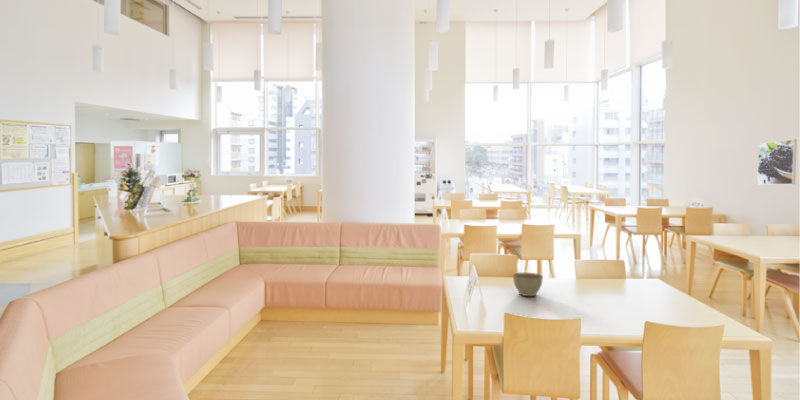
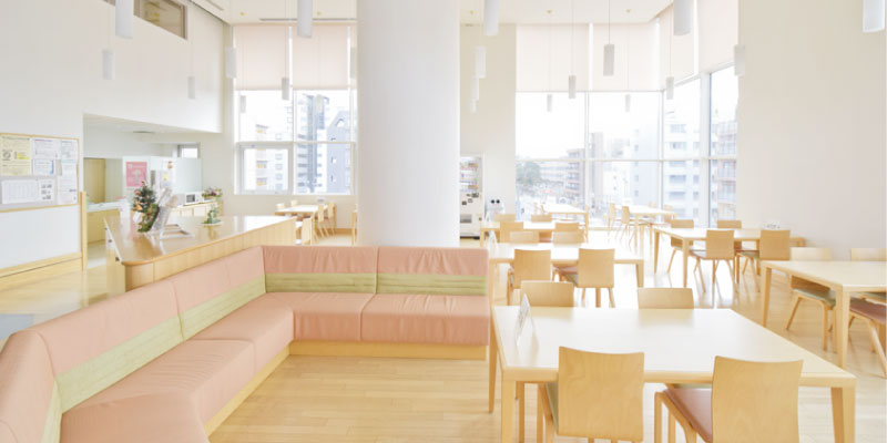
- planter bowl [512,272,544,297]
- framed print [756,138,797,185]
